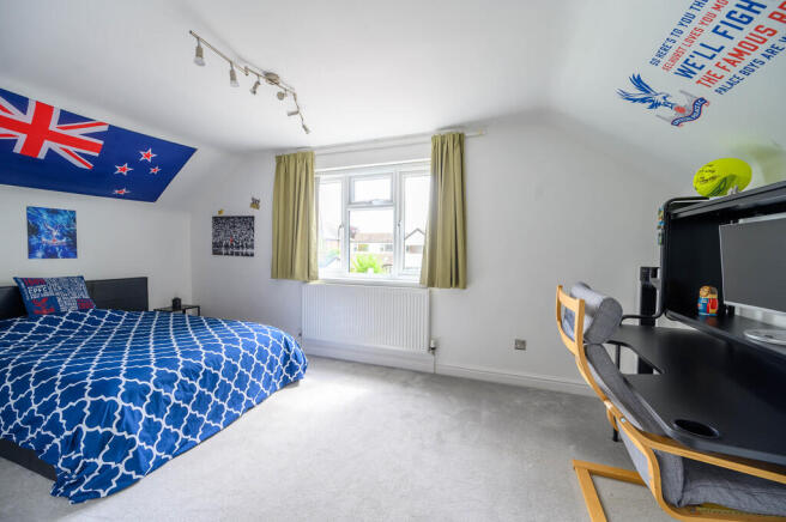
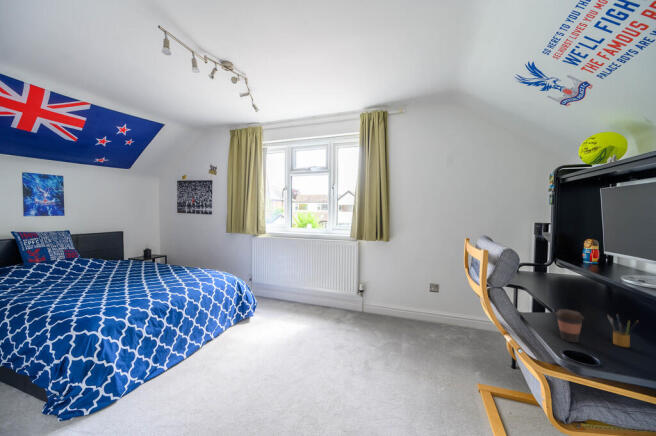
+ pencil box [606,313,639,348]
+ coffee cup [554,308,585,344]
